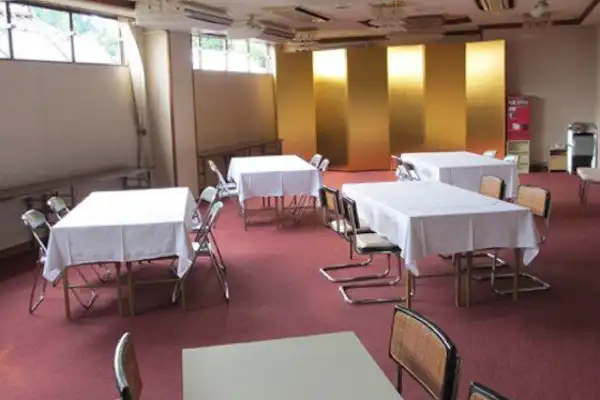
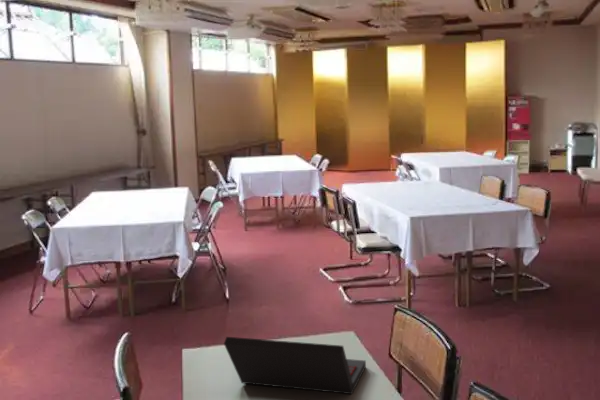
+ laptop [223,336,367,395]
